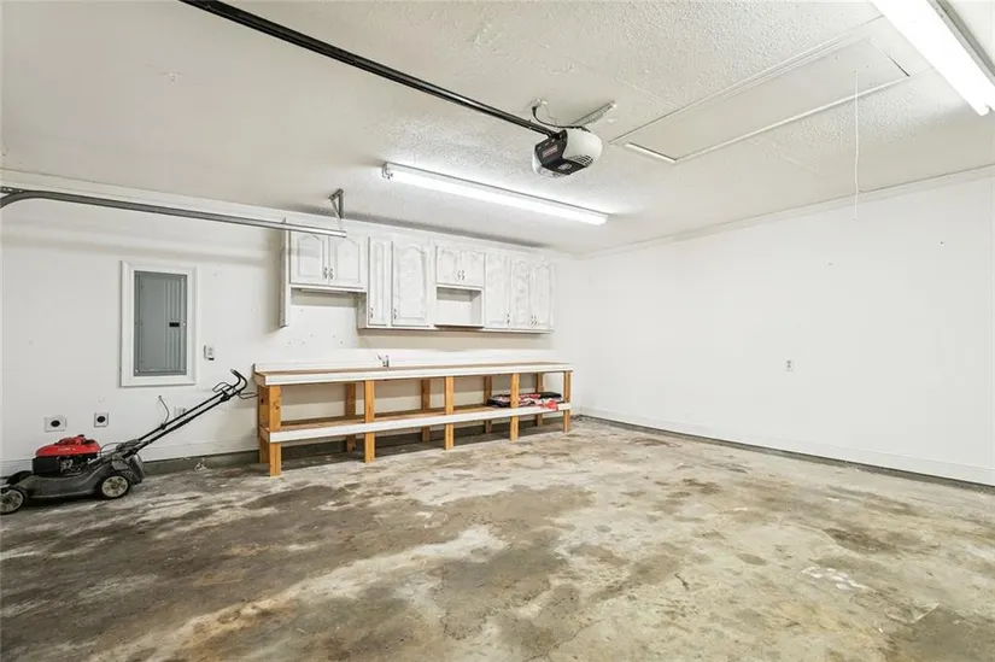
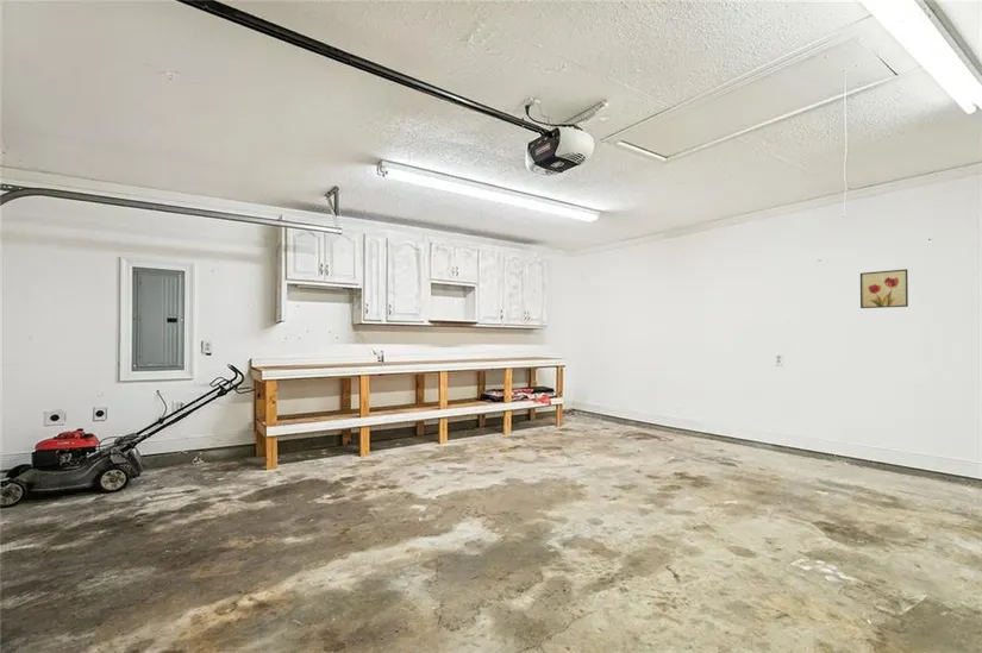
+ wall art [859,268,909,309]
